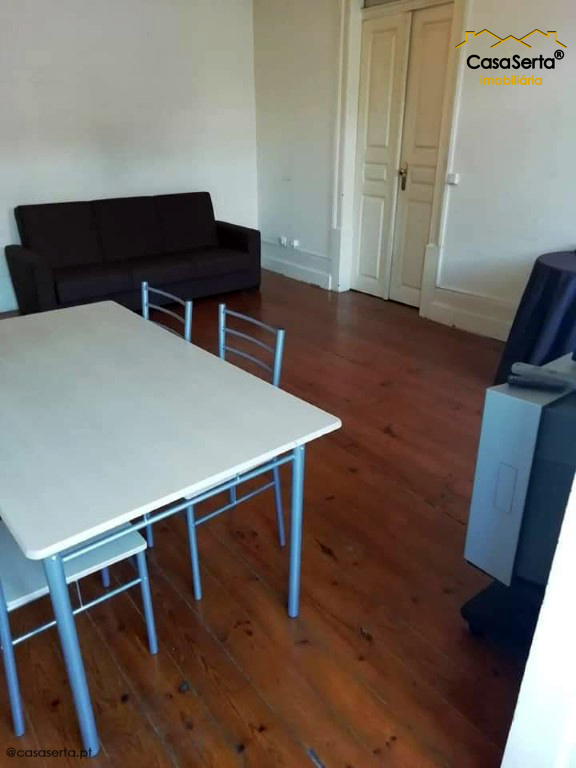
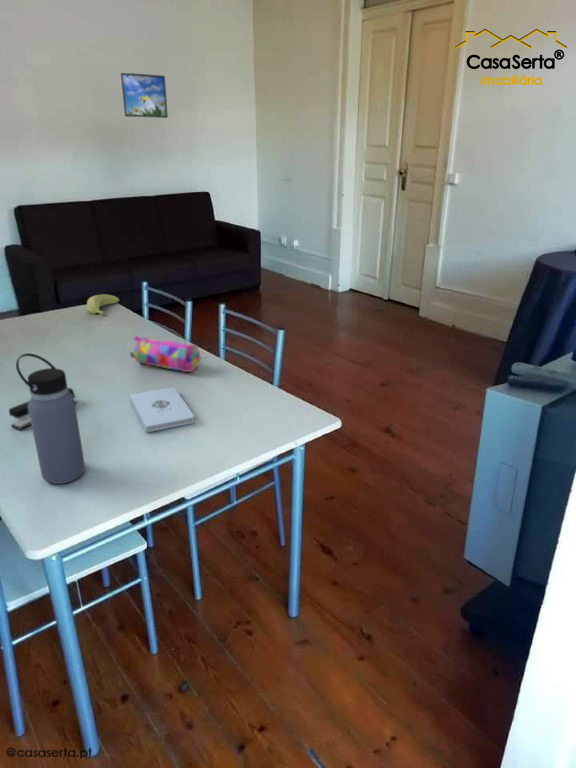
+ banana [86,293,120,317]
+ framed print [119,72,169,119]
+ pencil case [129,334,201,373]
+ water bottle [15,352,86,485]
+ stapler [8,386,78,431]
+ notepad [129,387,195,434]
